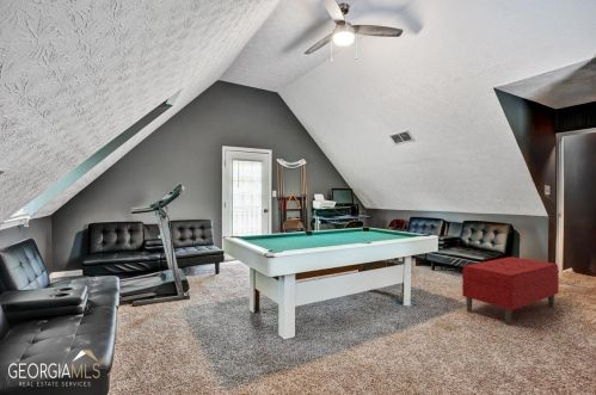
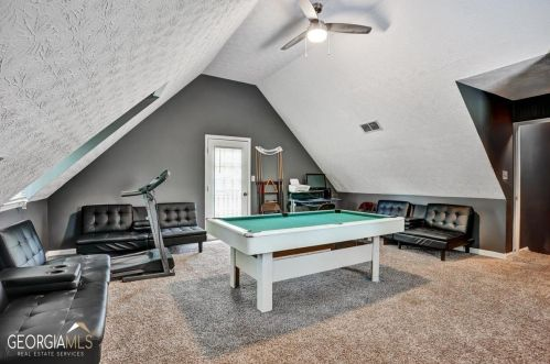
- bench [461,255,560,326]
